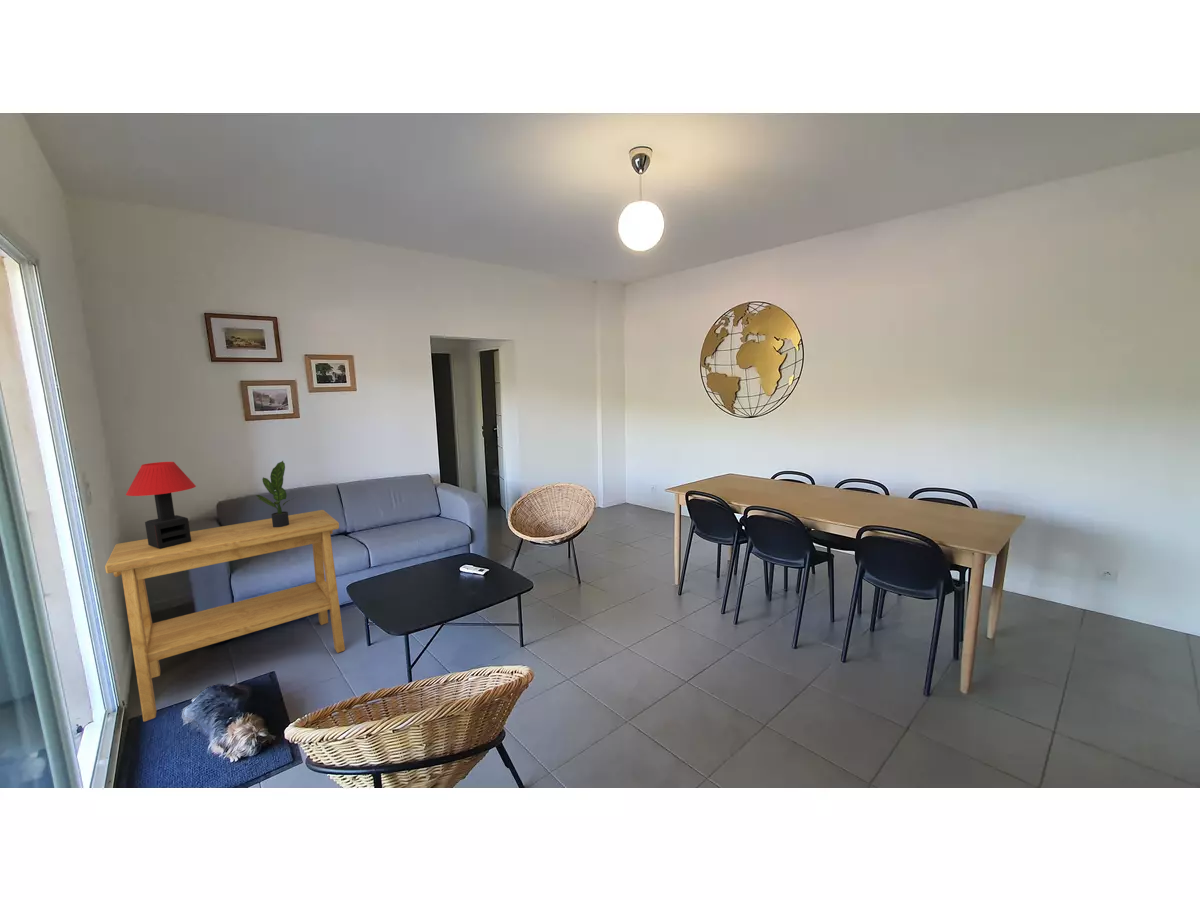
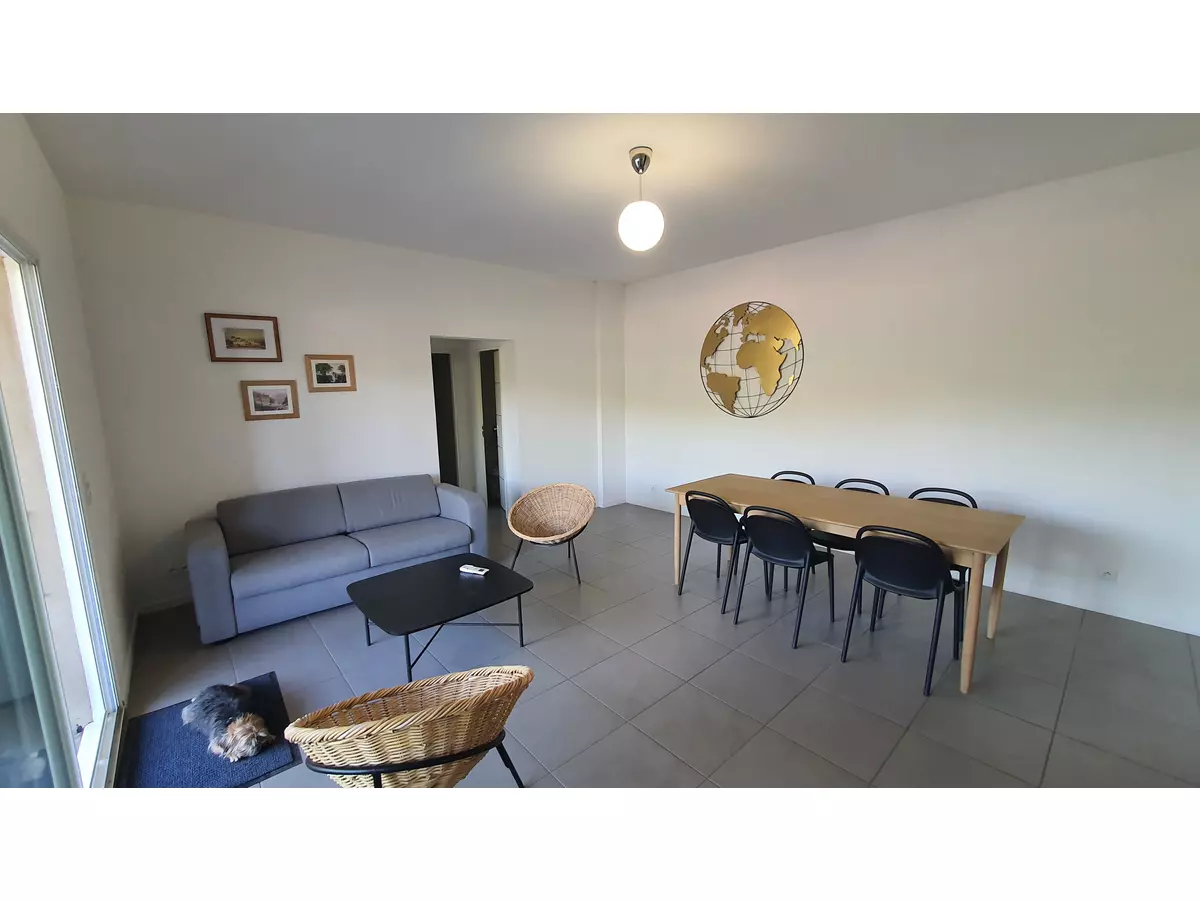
- table lamp [125,461,197,549]
- potted plant [255,460,295,527]
- side table [104,509,346,722]
